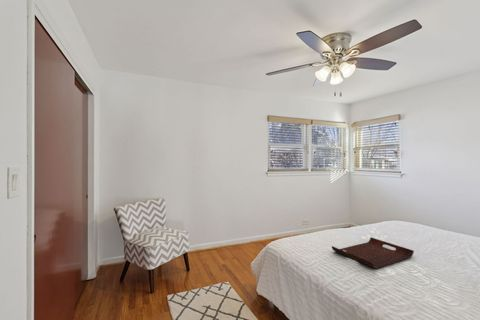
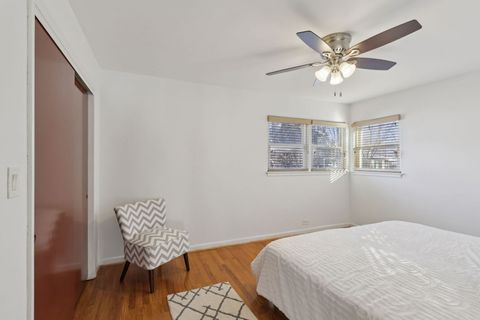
- serving tray [331,236,415,270]
